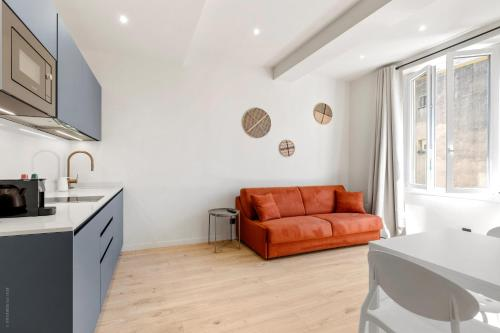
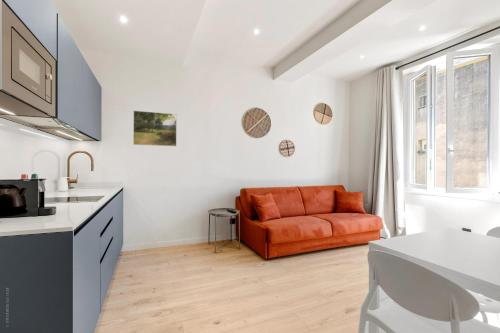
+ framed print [132,110,178,147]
